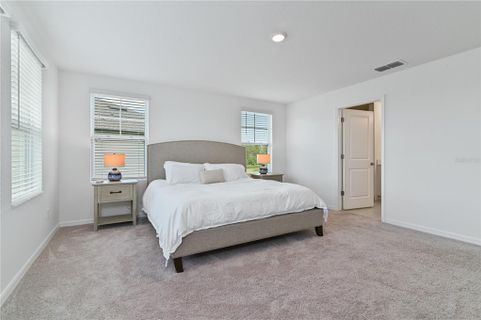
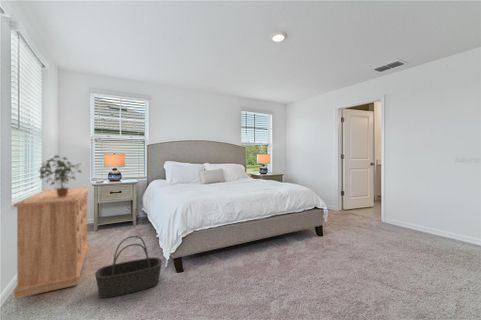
+ dresser [12,187,90,300]
+ basket [94,235,163,299]
+ potted plant [37,154,83,197]
